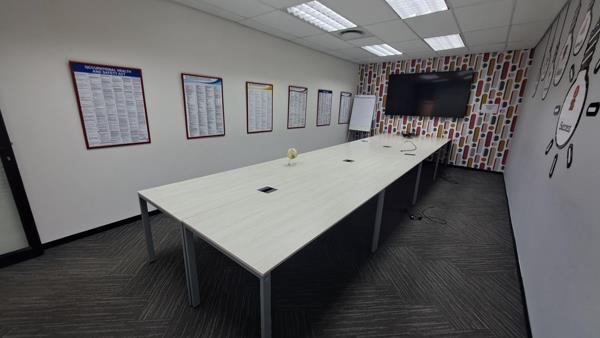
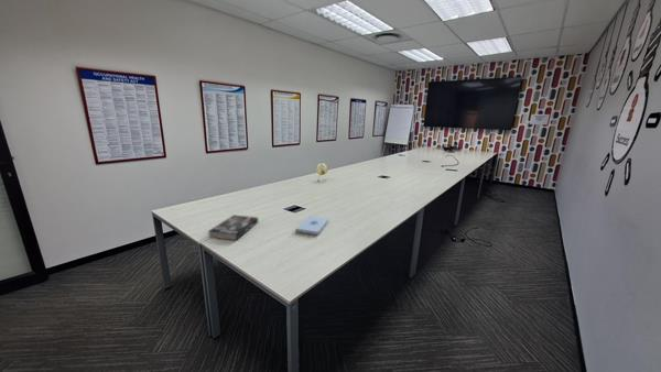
+ book [207,214,259,241]
+ notepad [295,215,329,236]
